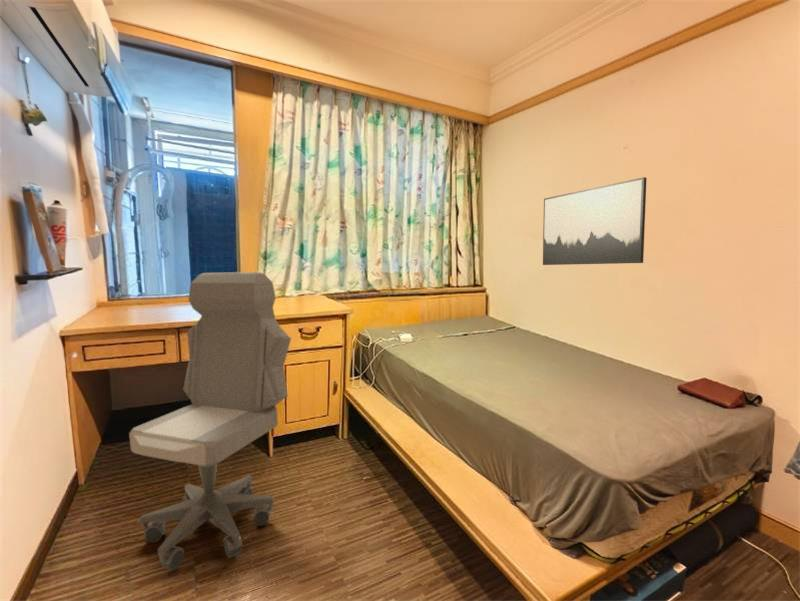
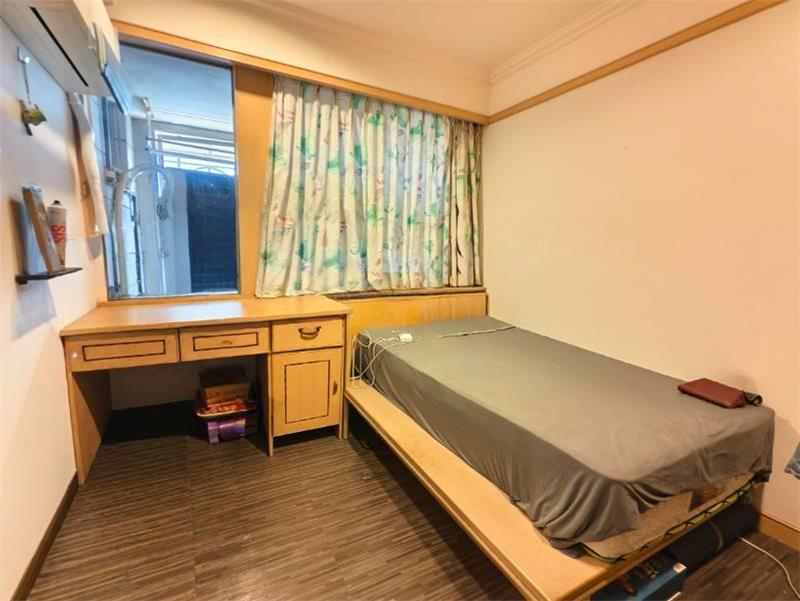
- office chair [128,271,292,571]
- wall art [542,176,648,266]
